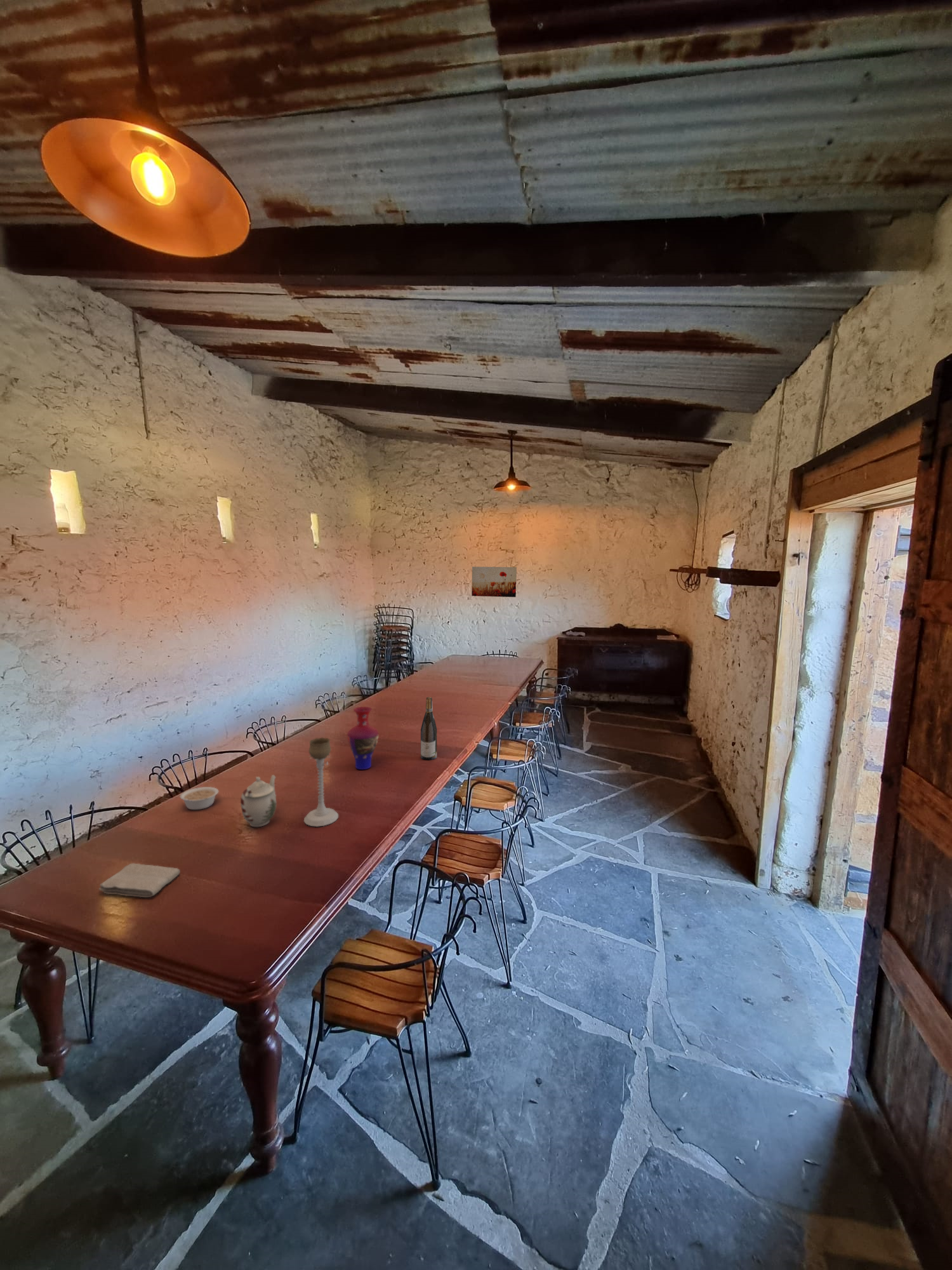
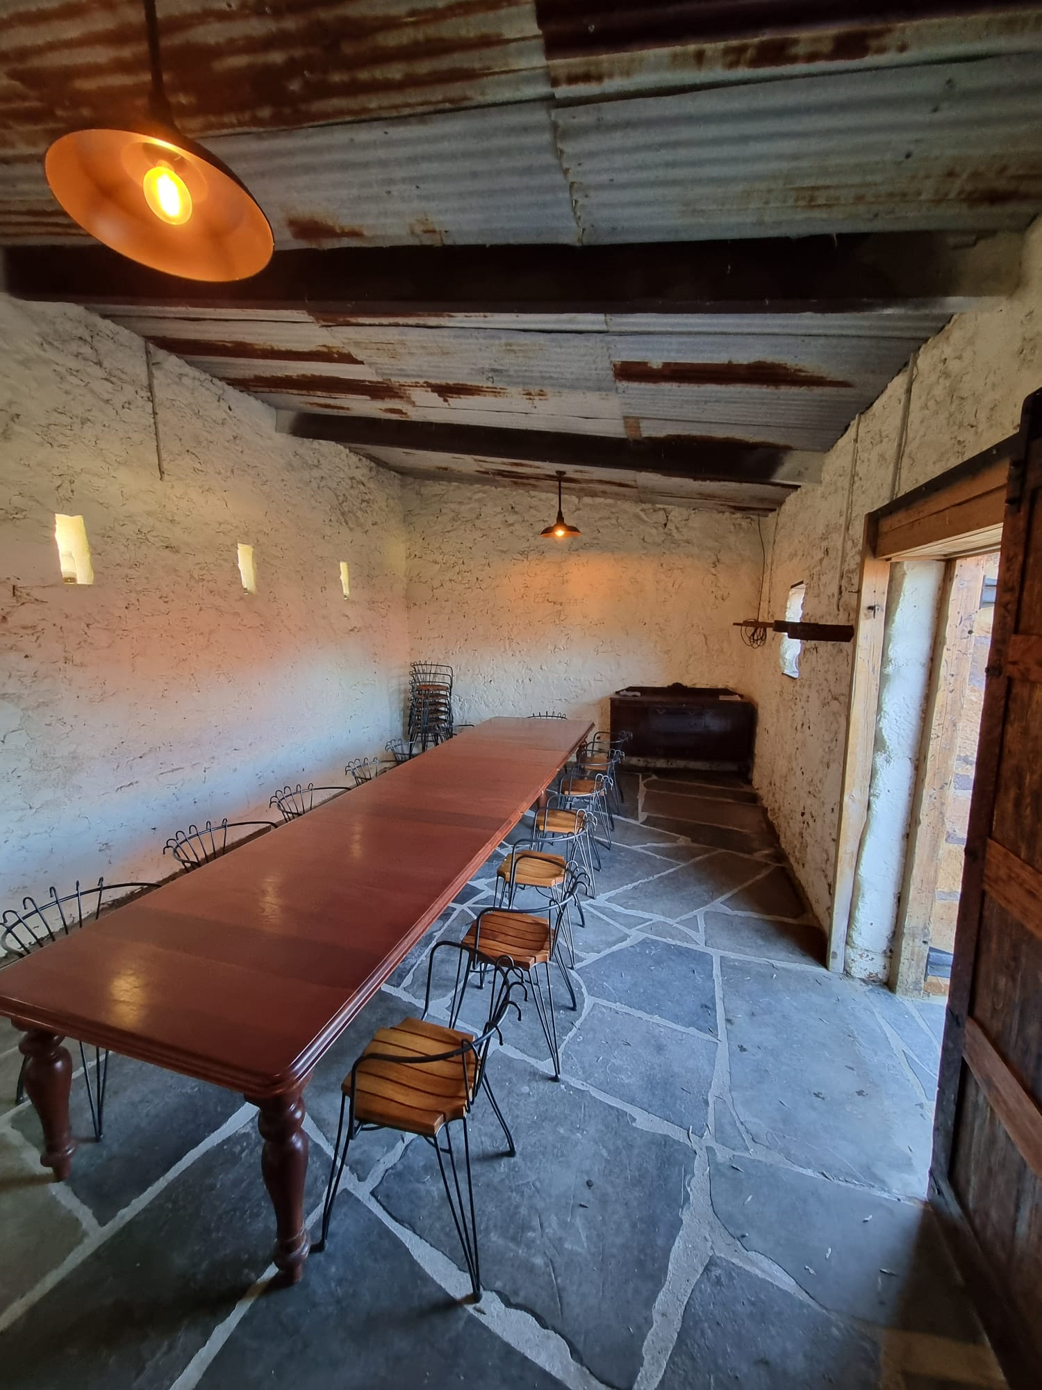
- washcloth [98,862,181,898]
- wall art [471,566,517,598]
- legume [180,786,220,810]
- wine bottle [420,697,437,761]
- candle holder [303,737,339,827]
- teapot [240,774,277,827]
- vase [347,706,380,770]
